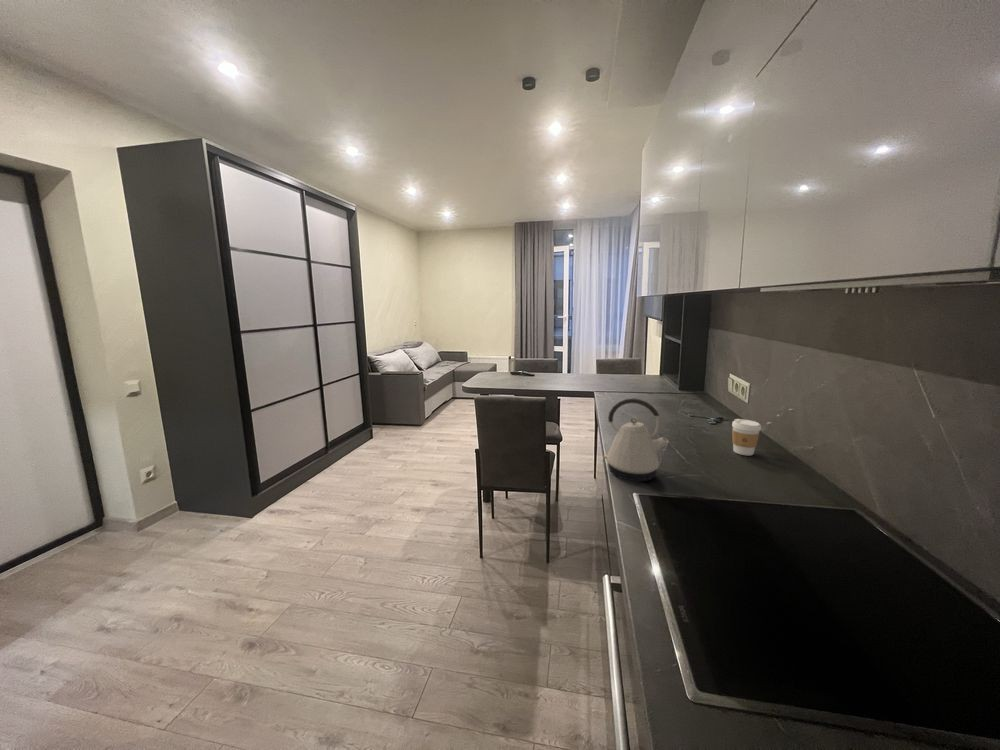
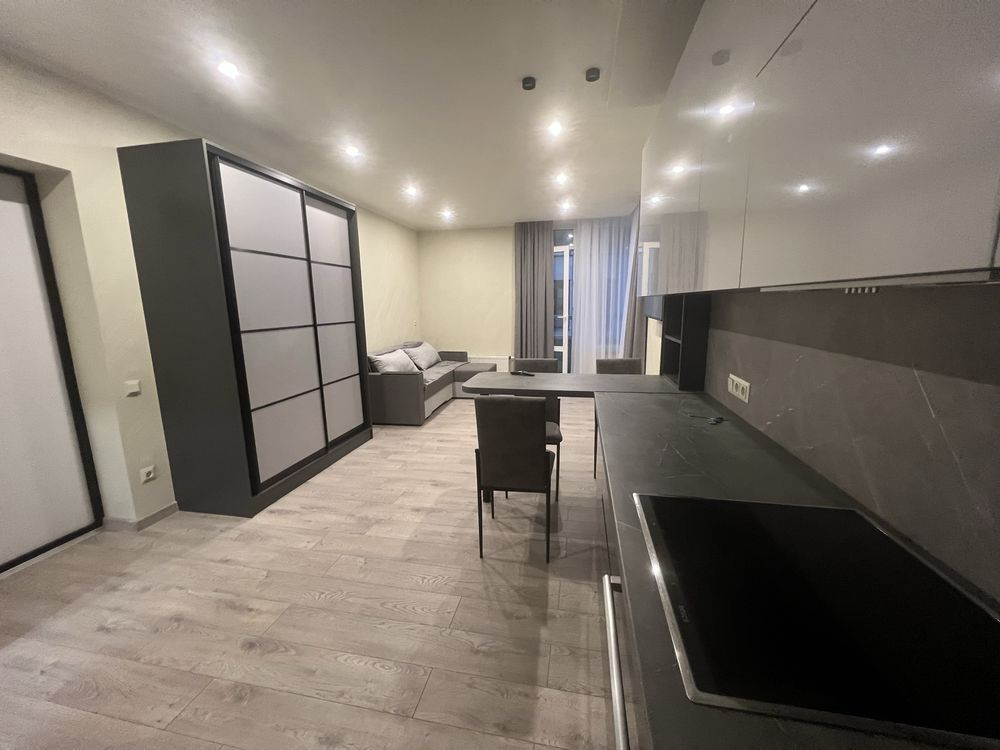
- kettle [602,397,670,482]
- coffee cup [731,418,762,456]
